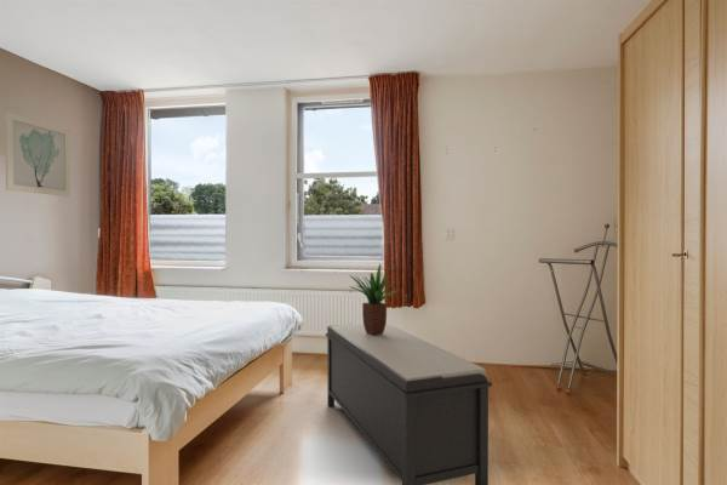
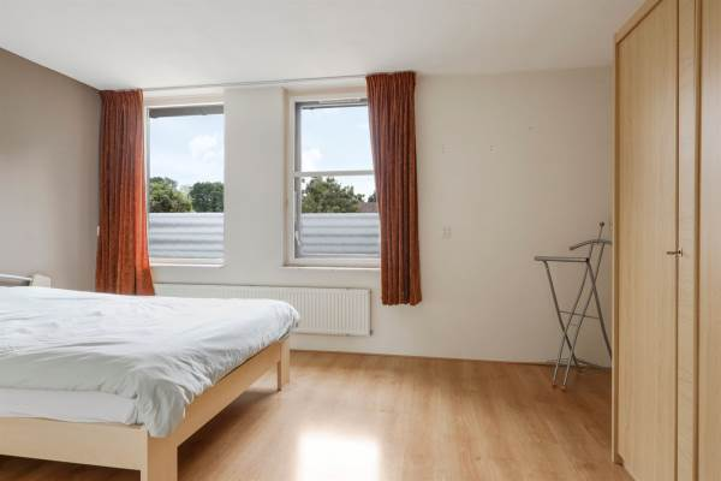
- bench [325,323,493,485]
- wall art [4,110,71,198]
- potted plant [349,263,400,336]
